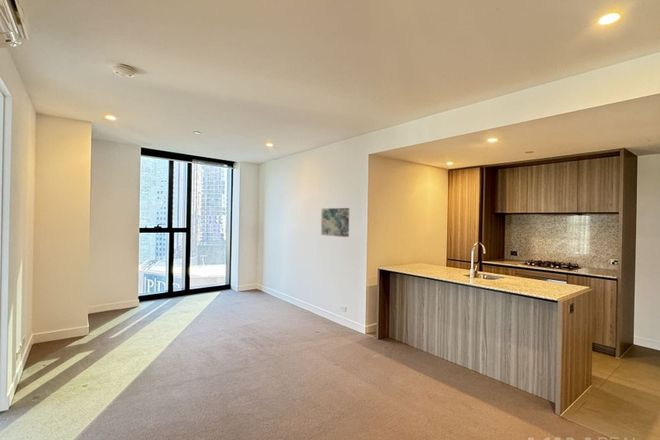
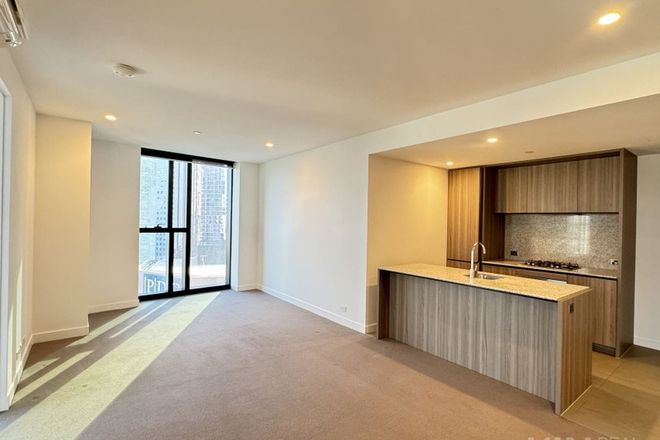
- wall art [320,207,350,238]
